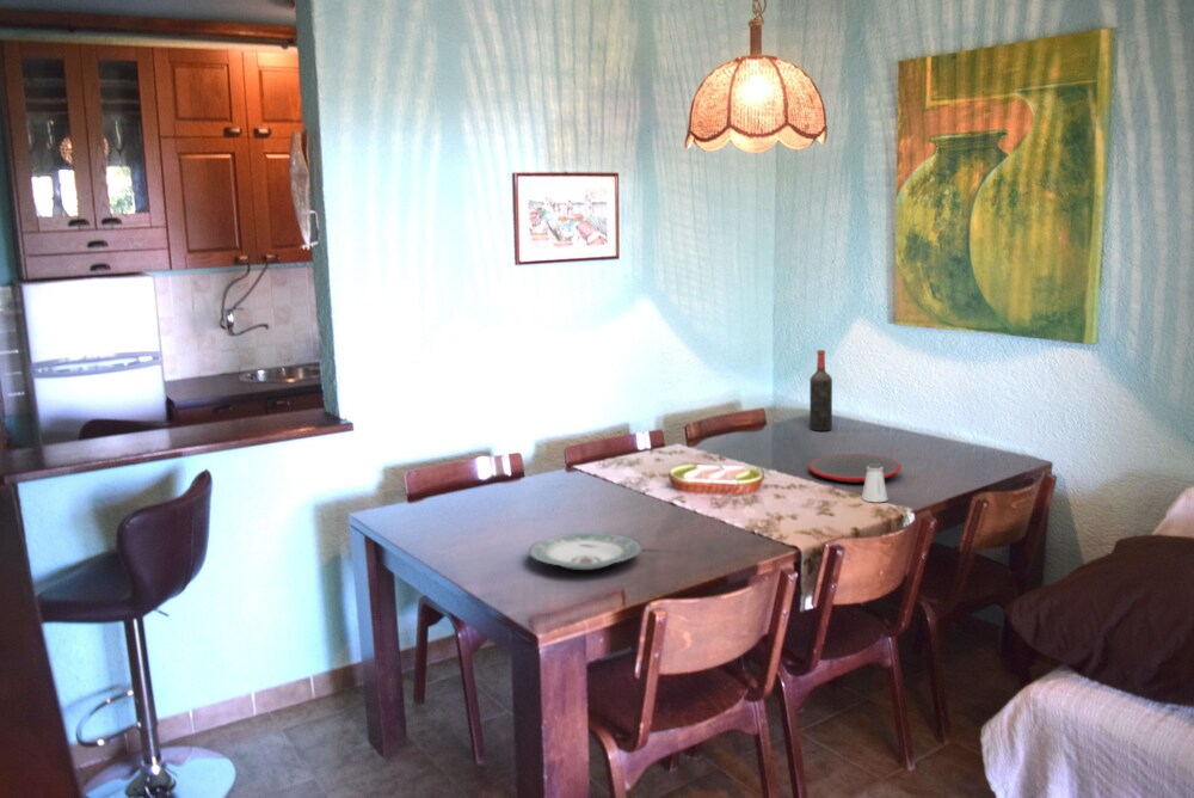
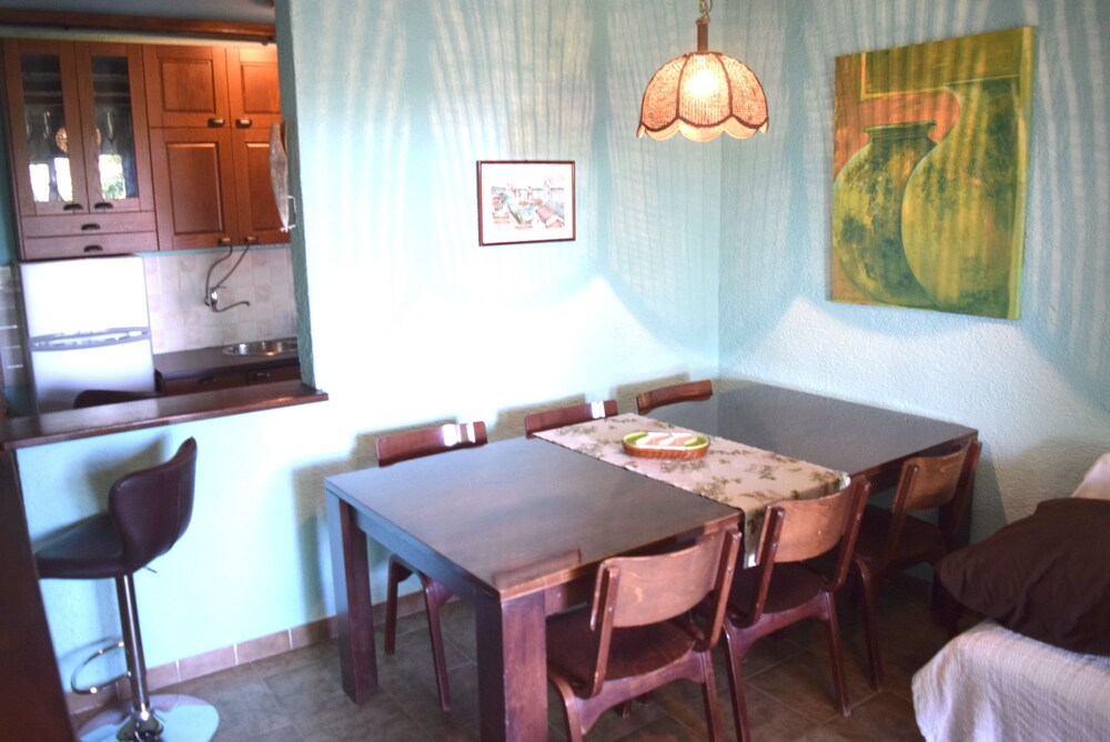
- plate [528,532,642,571]
- wine bottle [808,349,833,432]
- plate [807,453,903,483]
- saltshaker [861,464,890,503]
